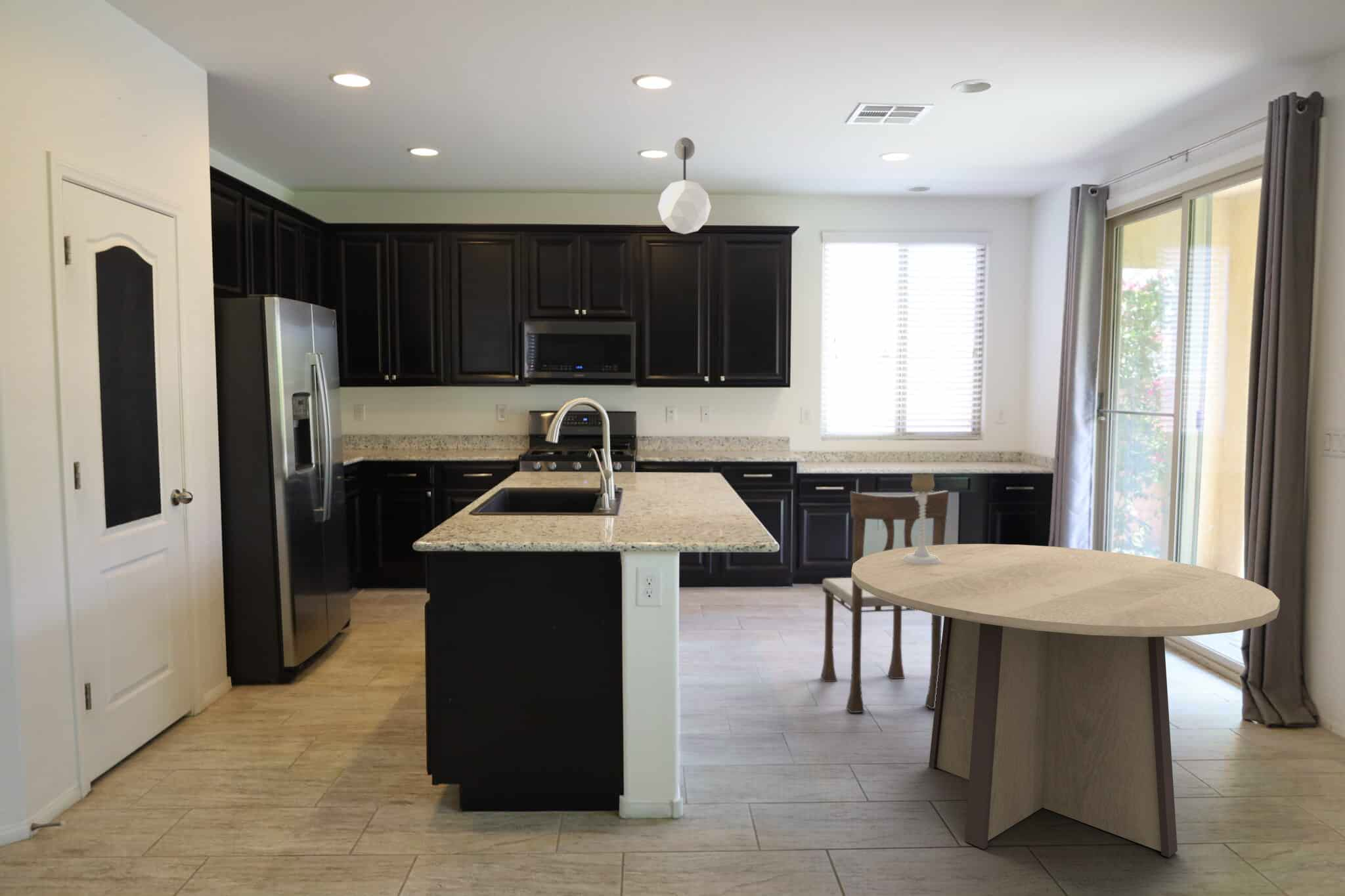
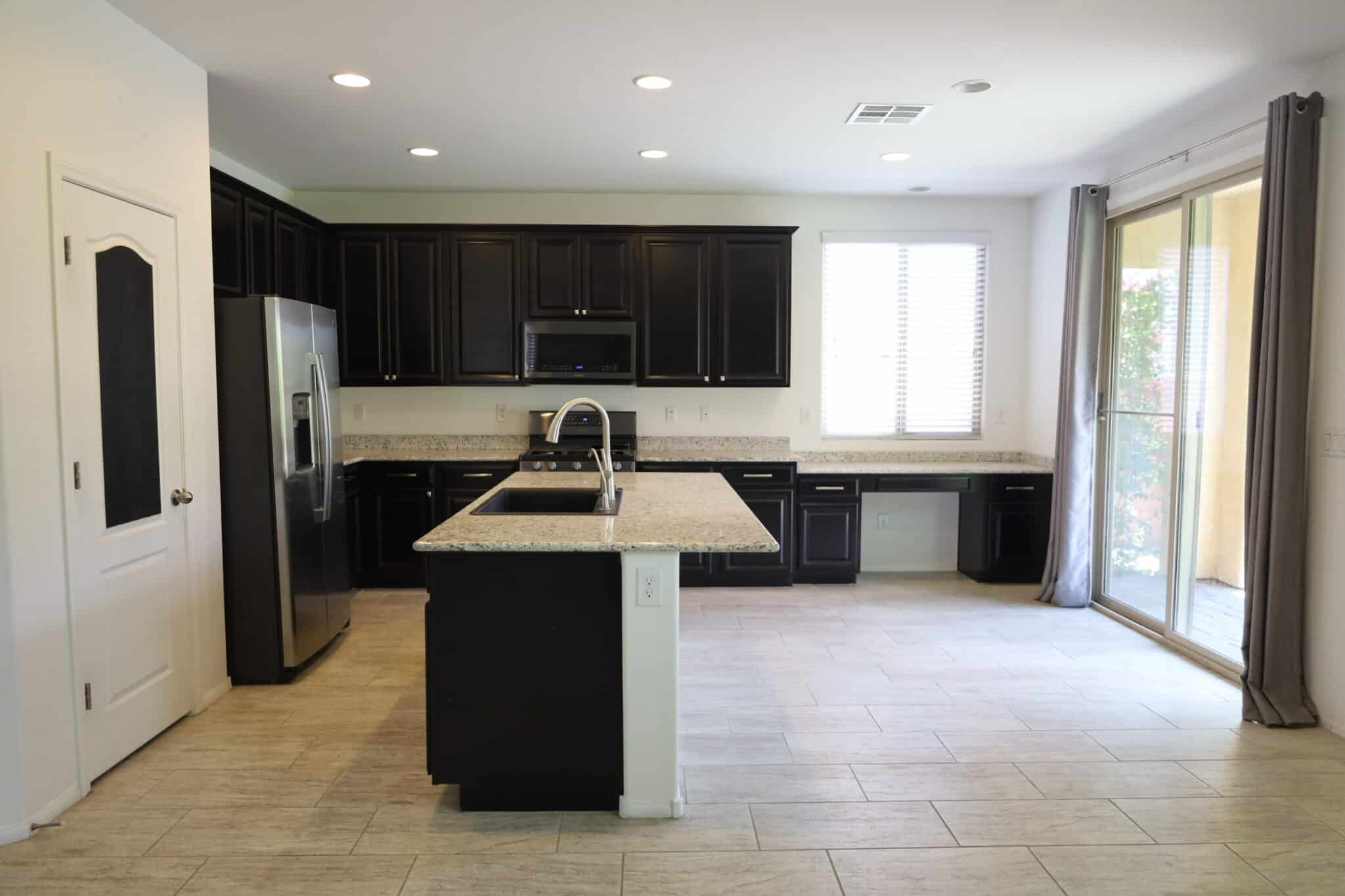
- candle holder [902,472,940,565]
- dining chair [820,490,950,714]
- pendant lamp [657,137,712,235]
- dining table [850,544,1281,858]
